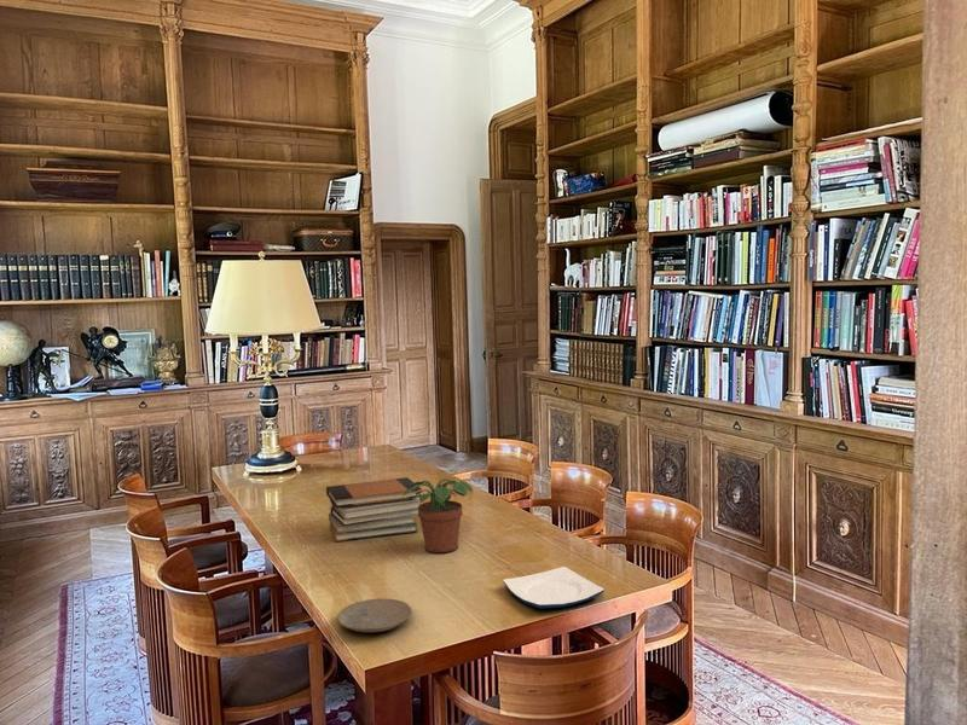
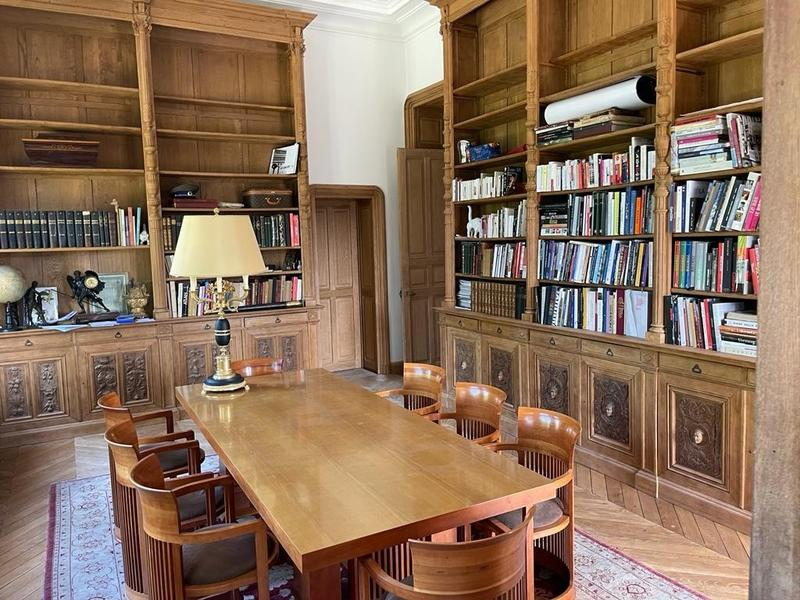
- potted plant [404,477,474,555]
- book stack [325,476,423,543]
- plate [336,598,413,633]
- plate [502,566,606,609]
